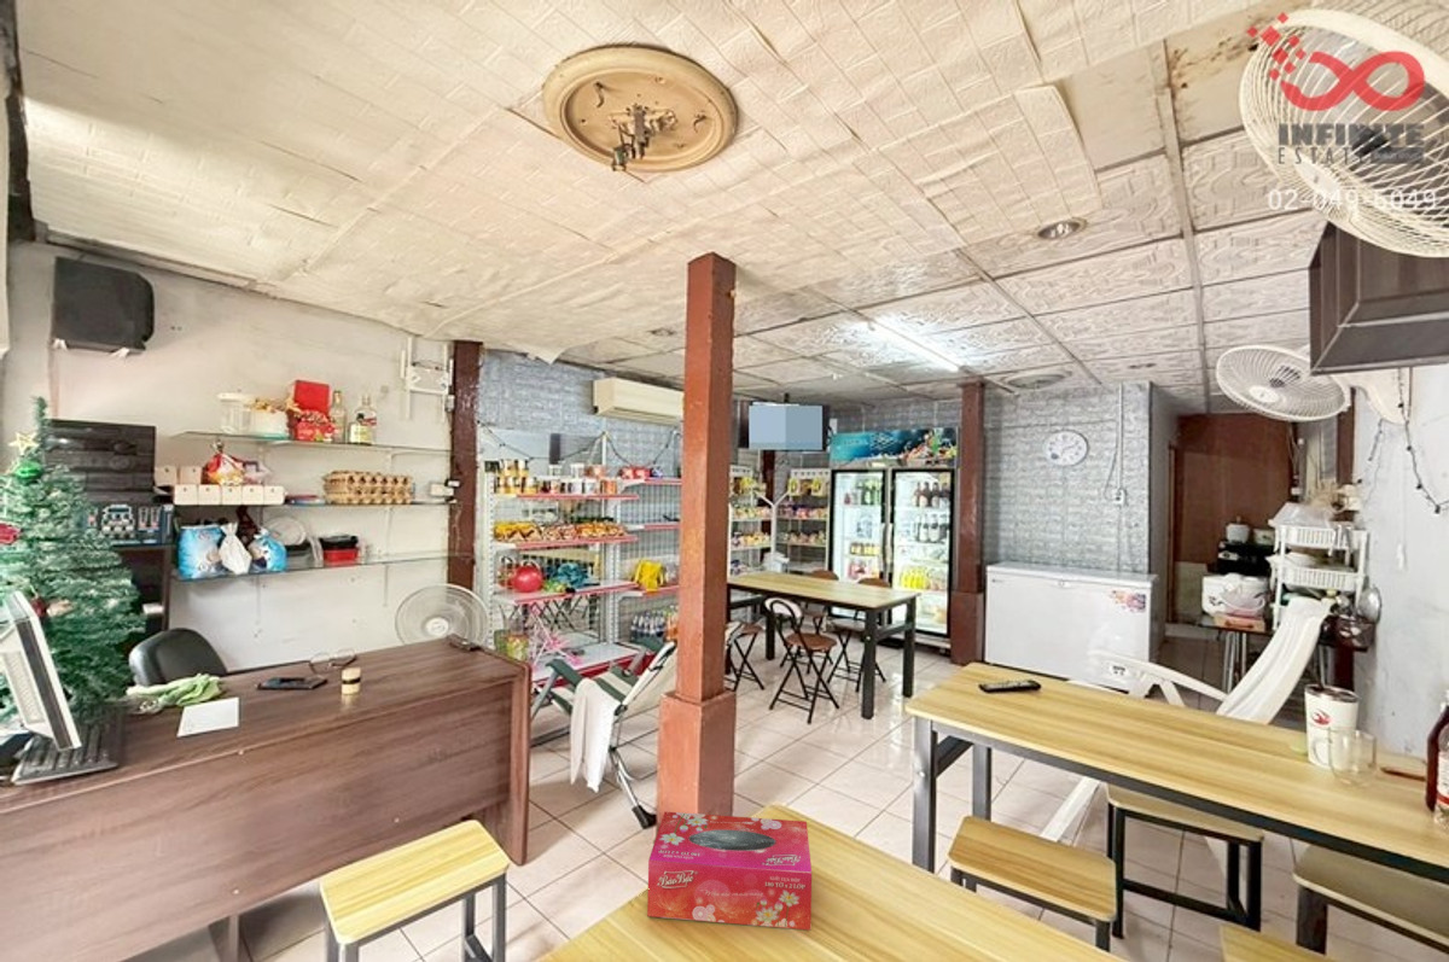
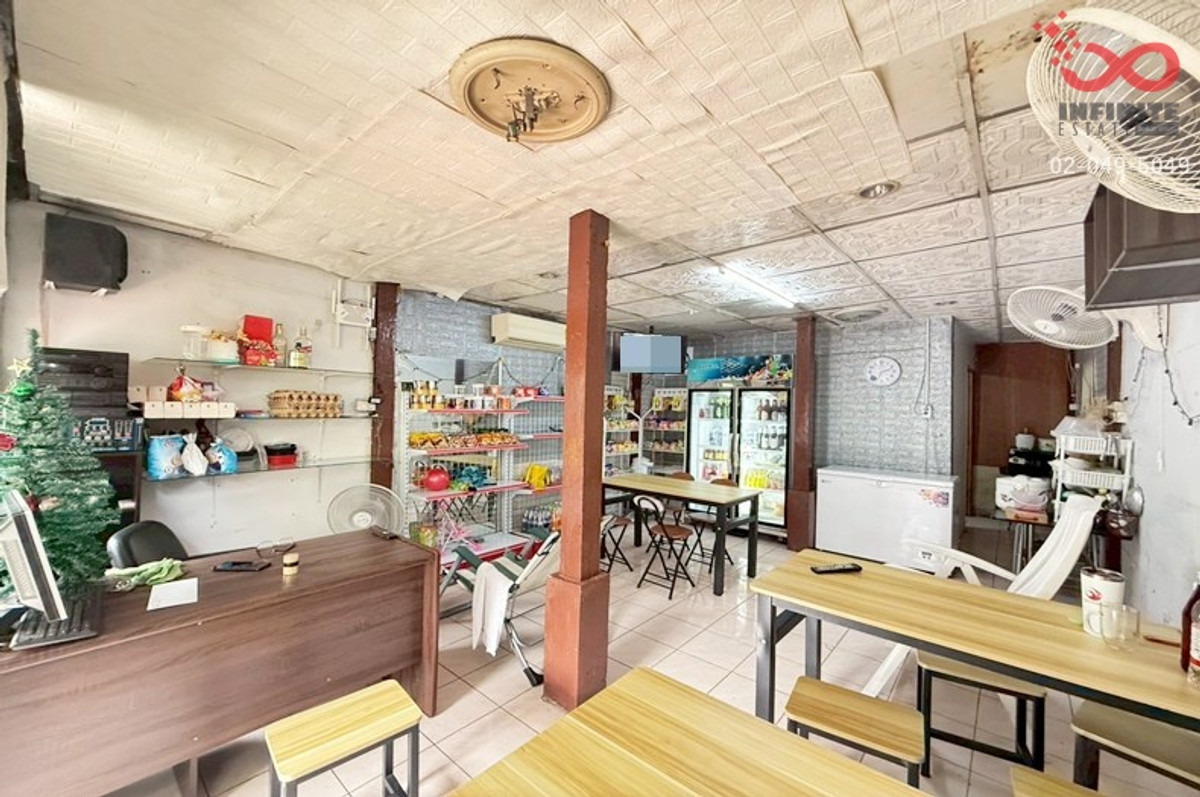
- tissue box [646,811,813,931]
